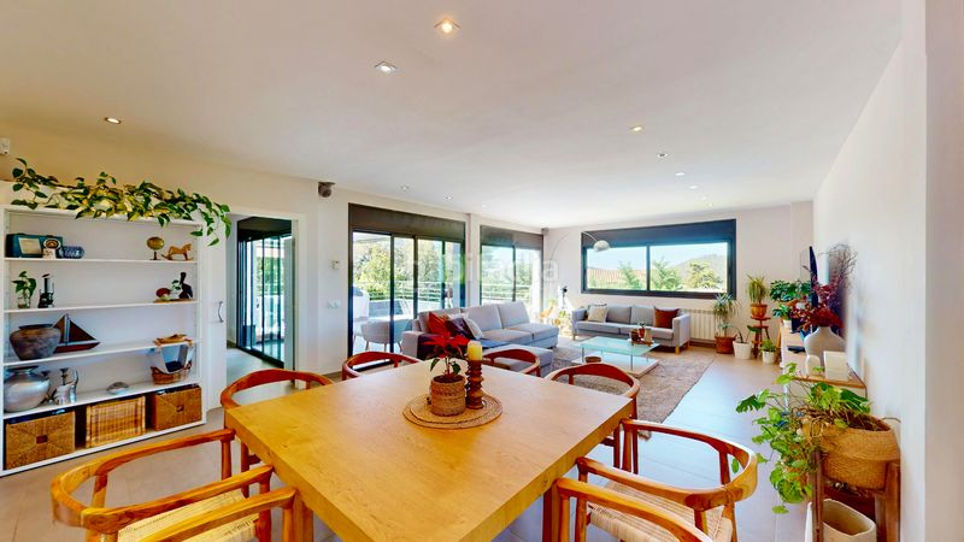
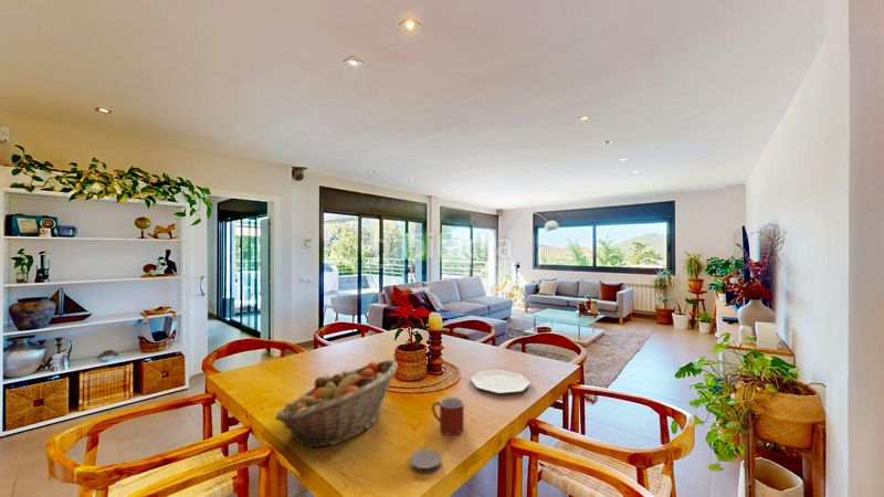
+ plate [470,369,532,394]
+ coaster [409,447,443,474]
+ fruit basket [274,359,399,450]
+ mug [431,396,465,436]
